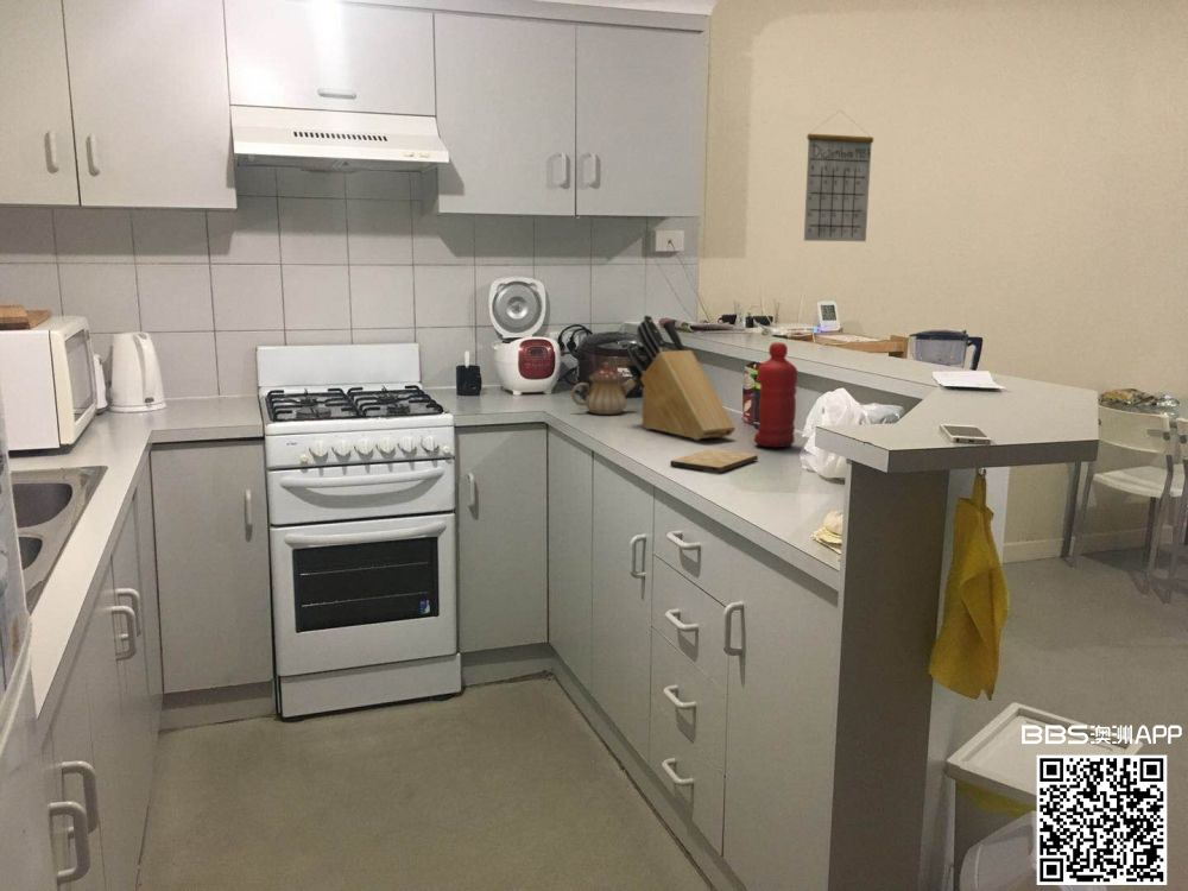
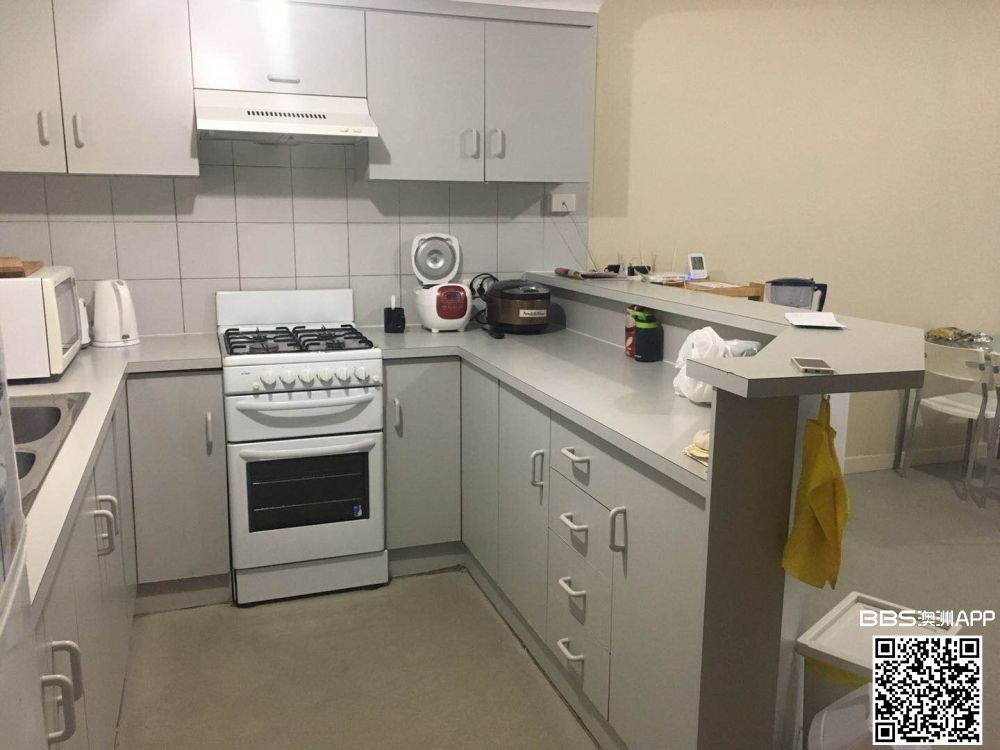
- water bottle [753,341,798,449]
- knife block [626,314,737,441]
- cutting board [669,448,759,474]
- teapot [570,360,637,416]
- calendar [803,109,874,242]
